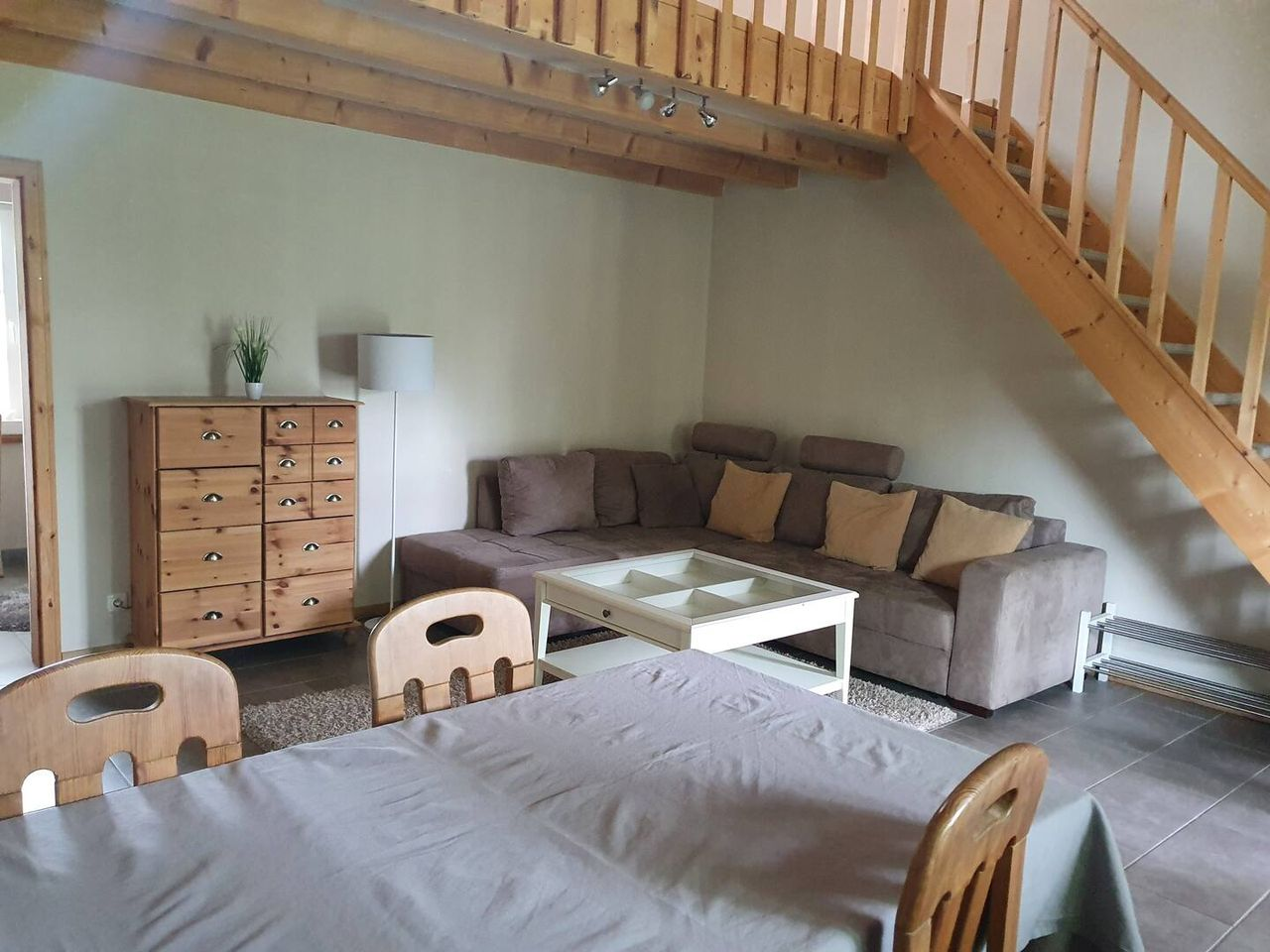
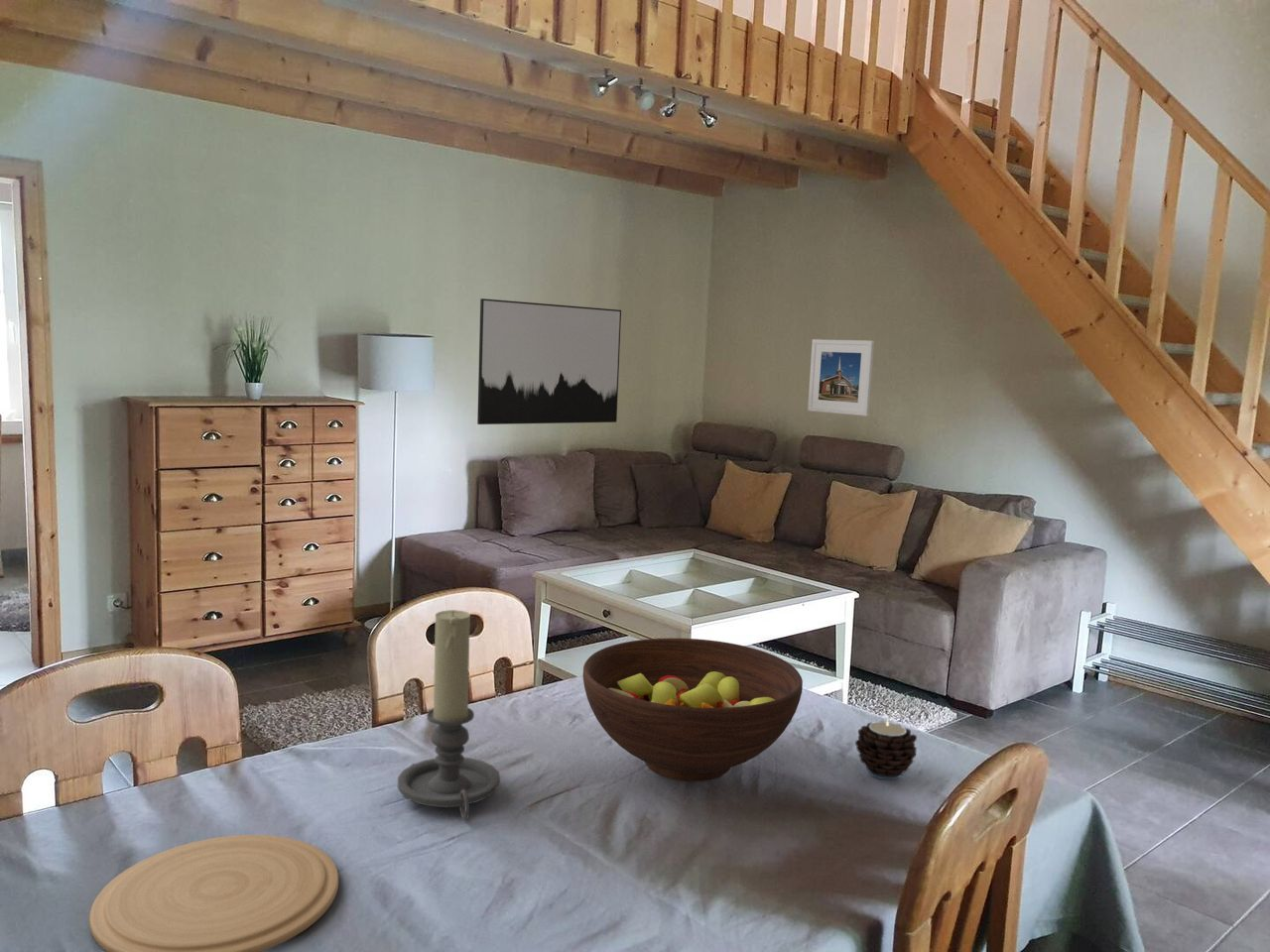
+ fruit bowl [581,637,804,782]
+ wall art [476,297,622,425]
+ plate [88,834,339,952]
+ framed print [807,338,875,416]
+ candle holder [397,609,501,821]
+ candle [854,718,918,781]
